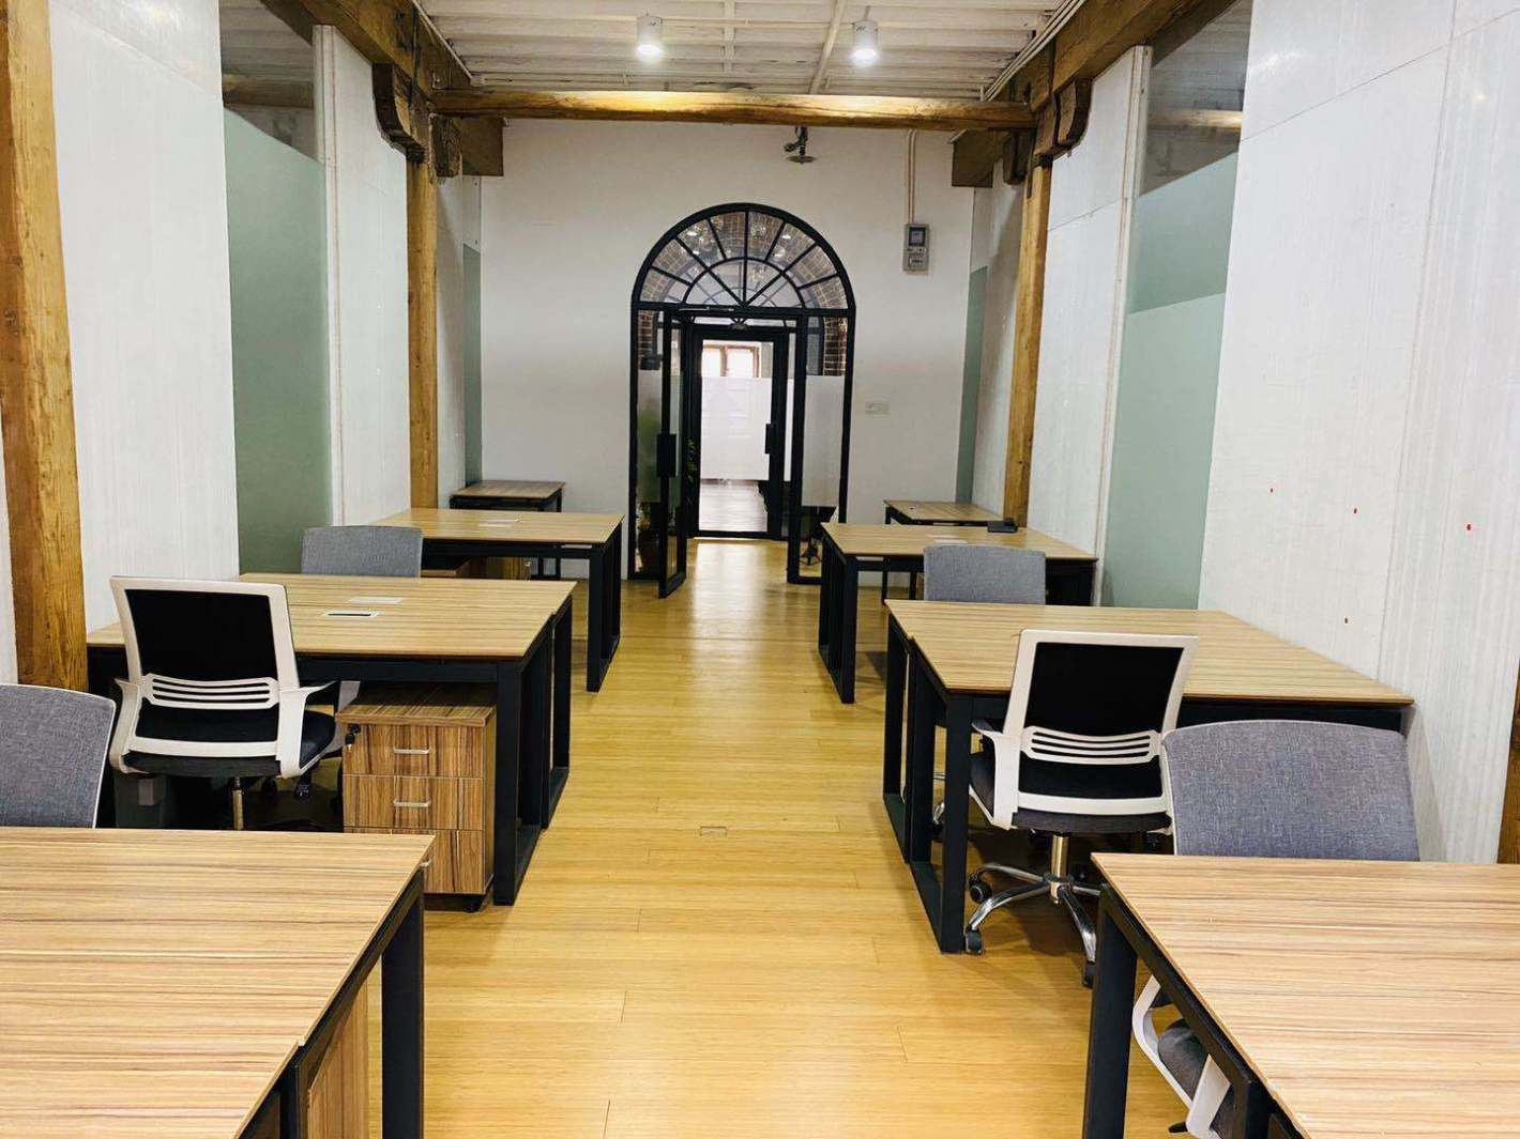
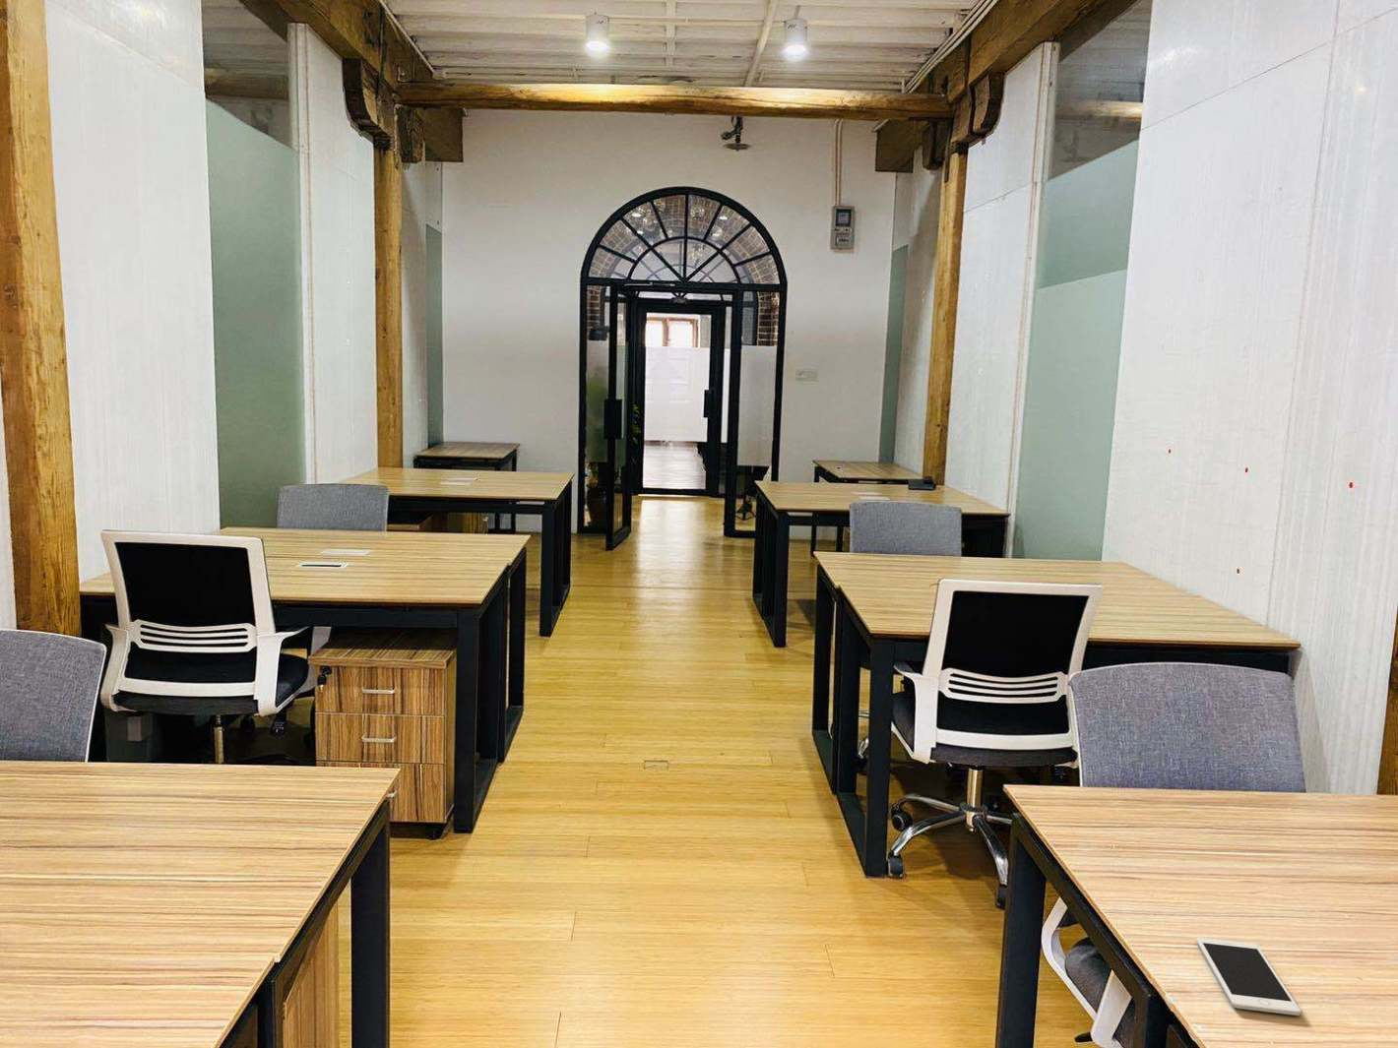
+ cell phone [1195,937,1301,1016]
